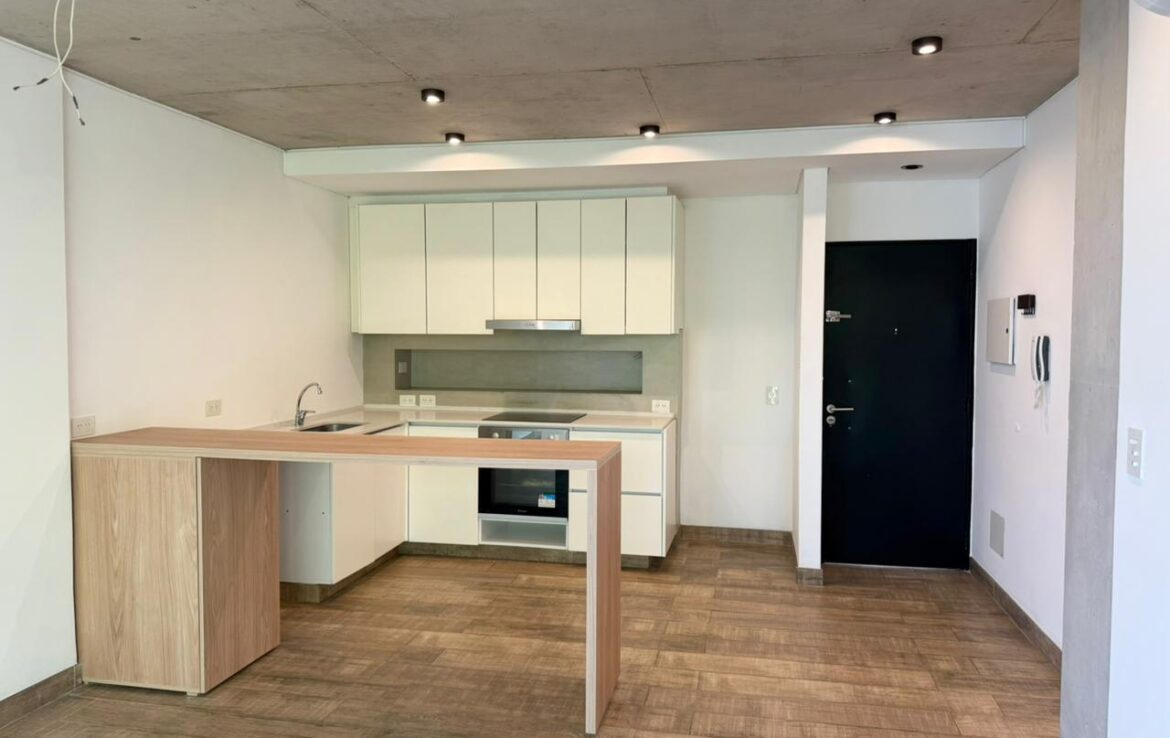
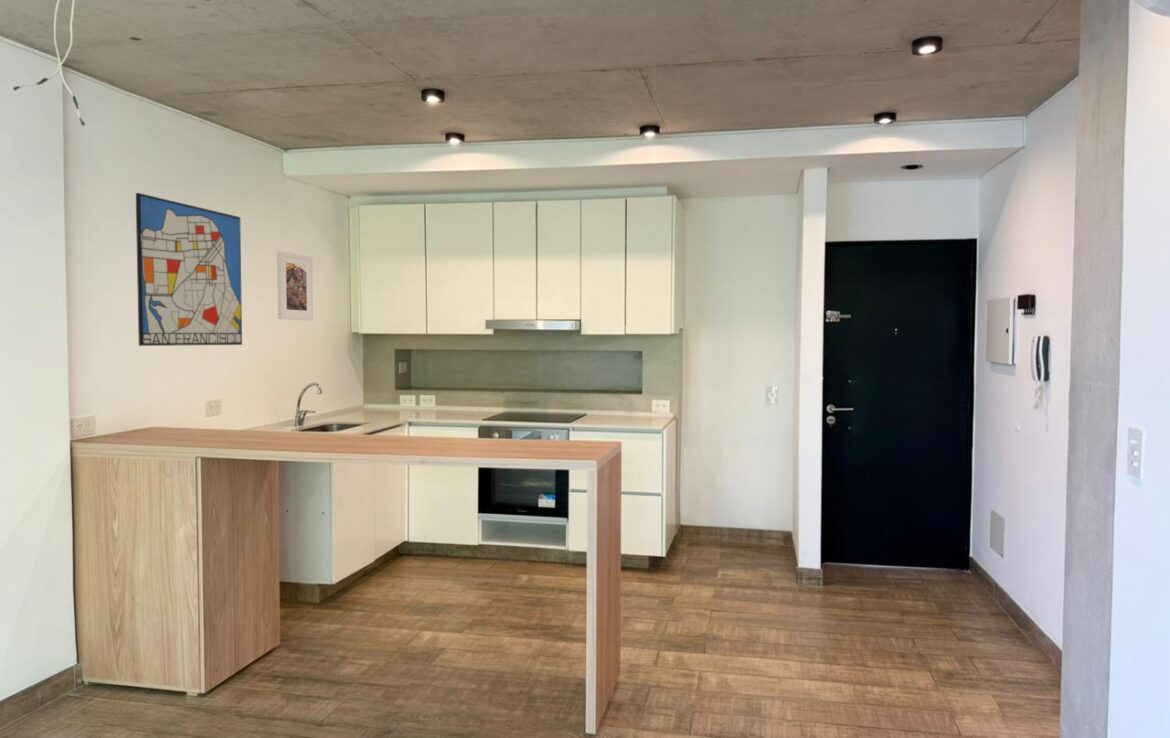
+ wall art [135,192,243,347]
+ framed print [276,250,314,321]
